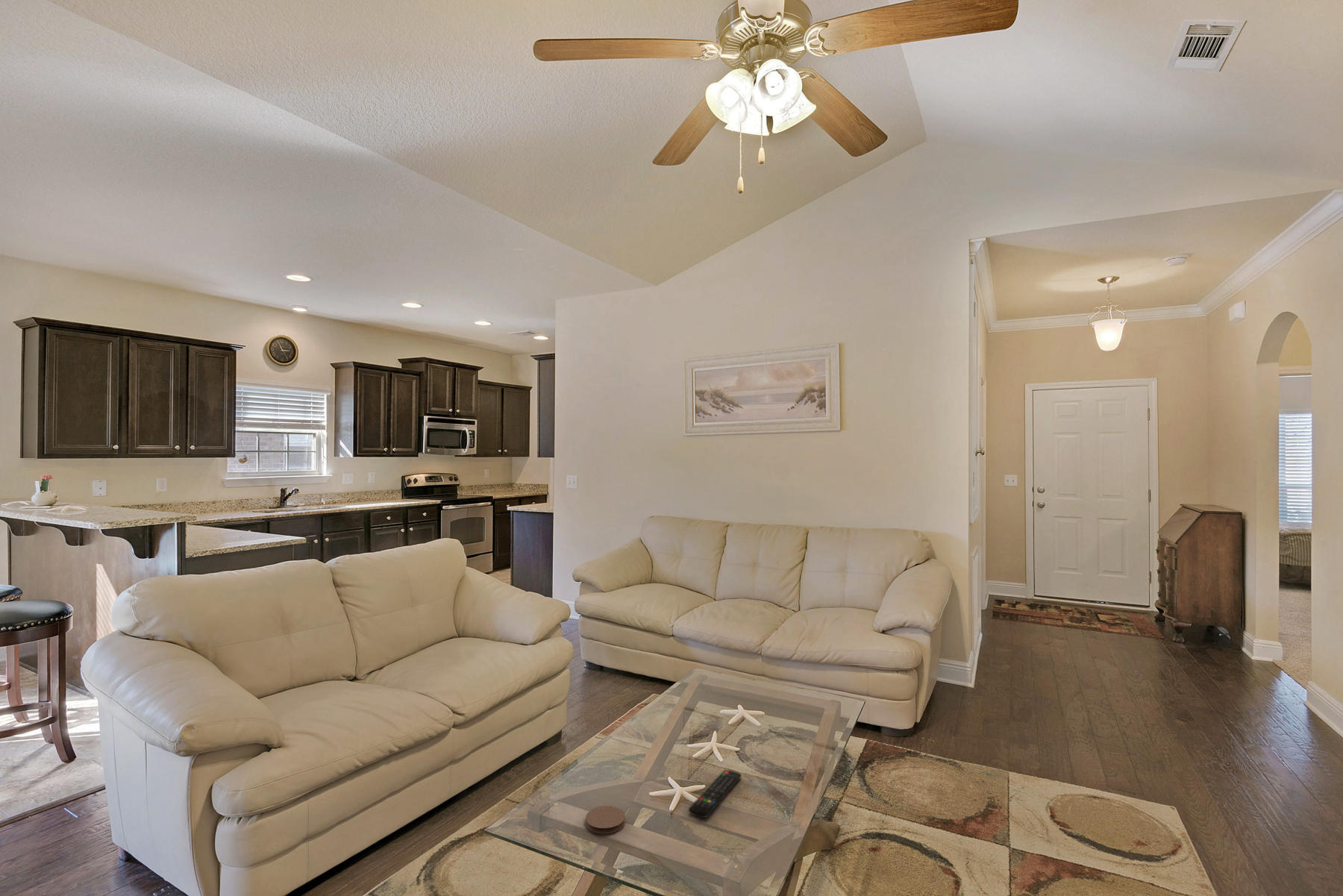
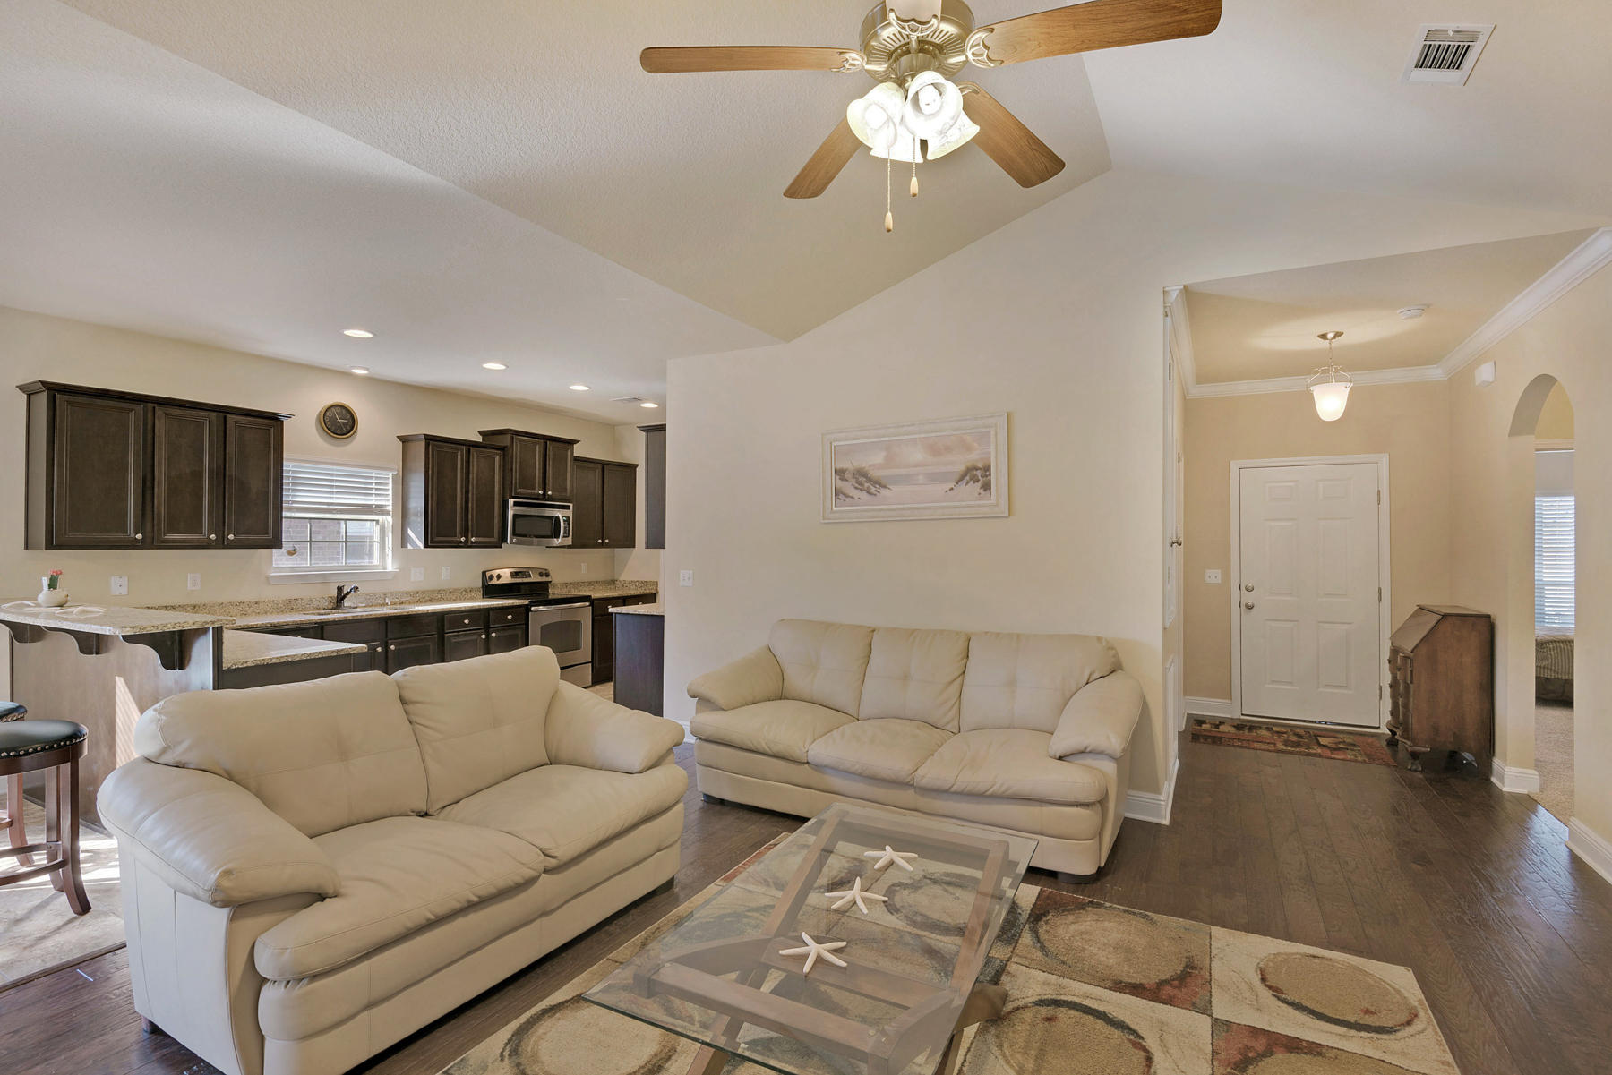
- remote control [688,769,742,818]
- coaster [585,805,626,835]
